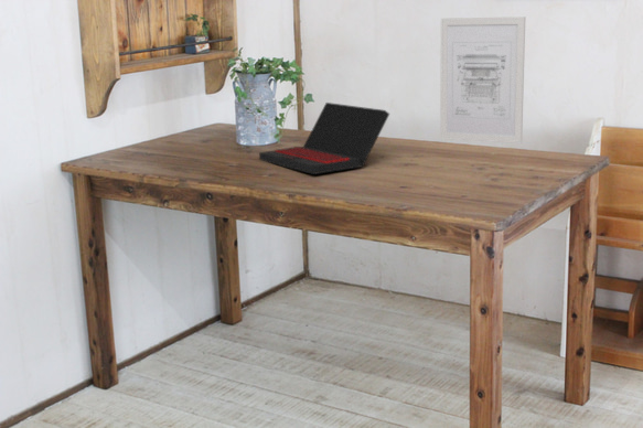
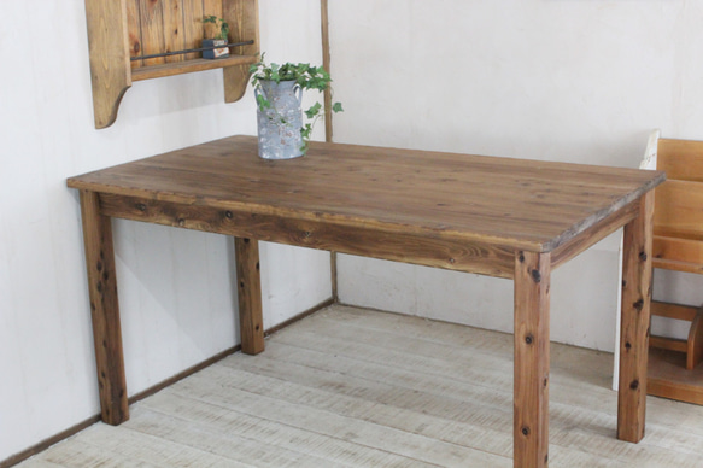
- wall art [439,15,526,145]
- laptop [258,101,390,175]
